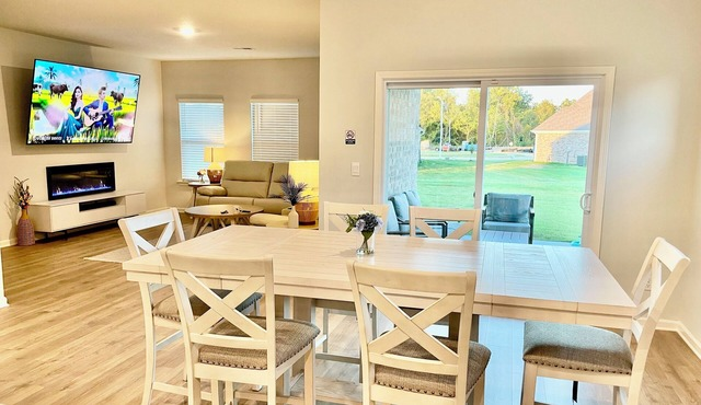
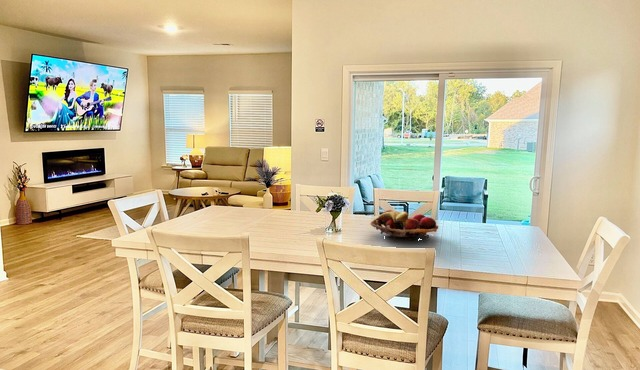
+ fruit basket [369,209,439,242]
